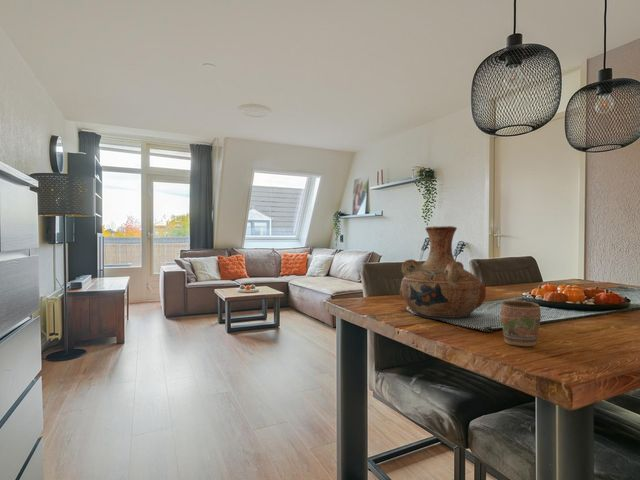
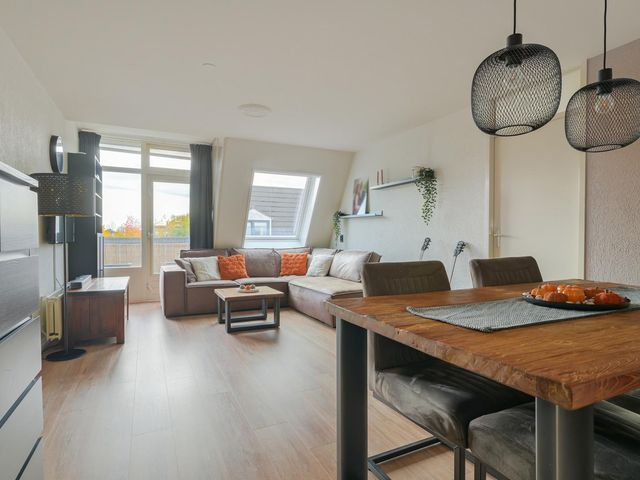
- mug [500,300,542,347]
- vase [399,225,487,319]
